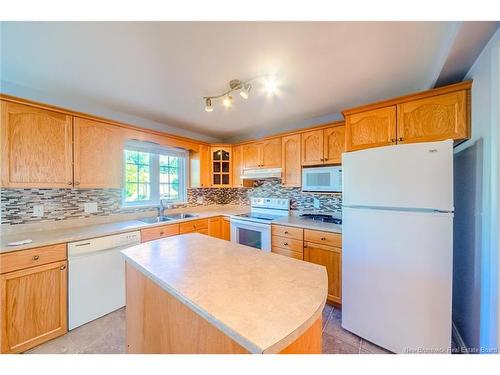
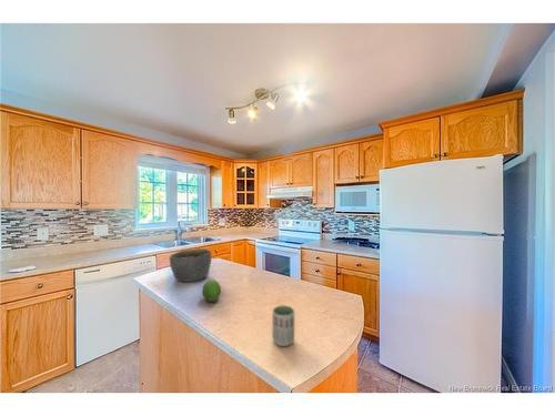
+ cup [272,304,295,347]
+ bowl [169,247,212,283]
+ fruit [201,280,222,303]
